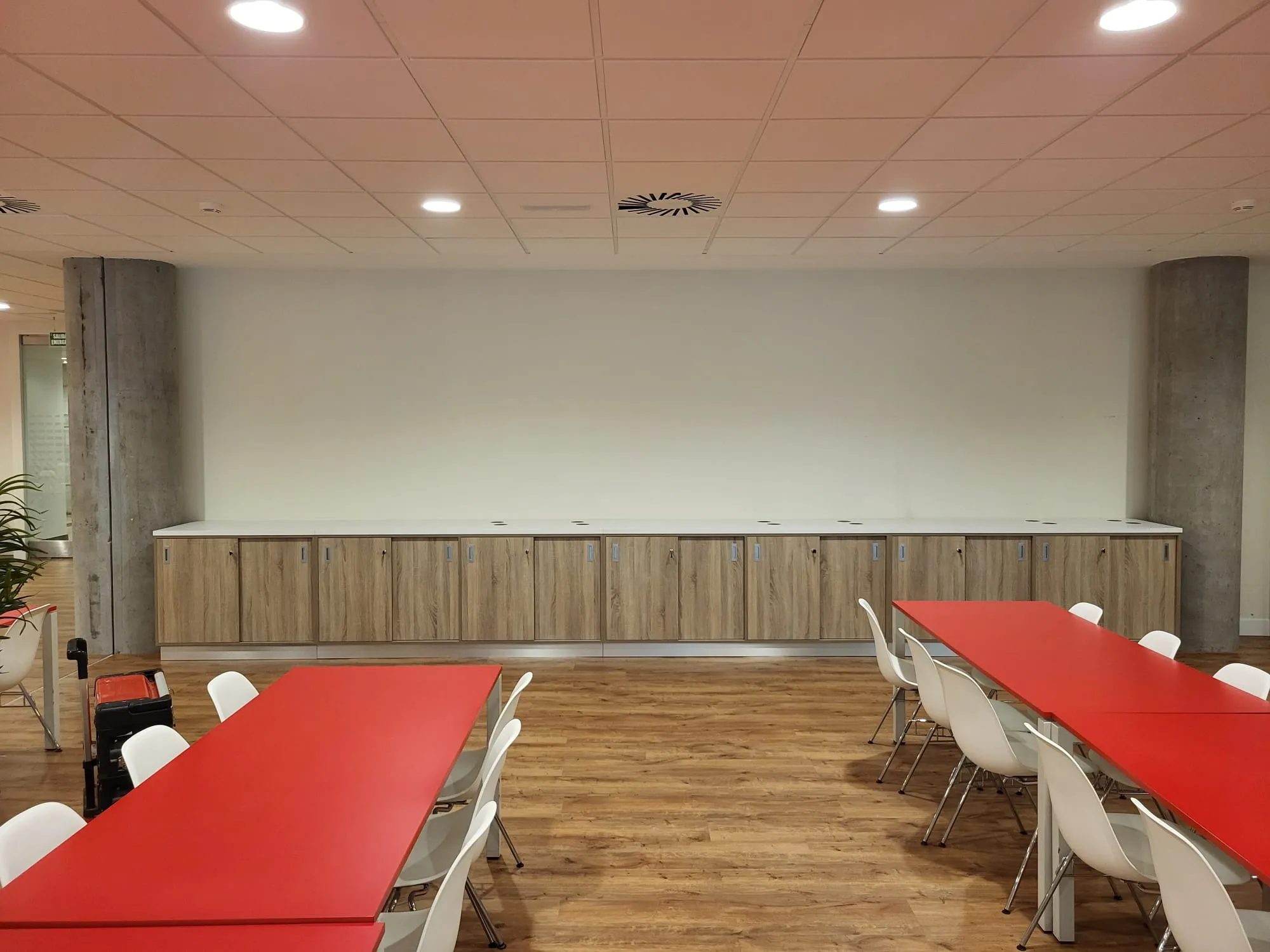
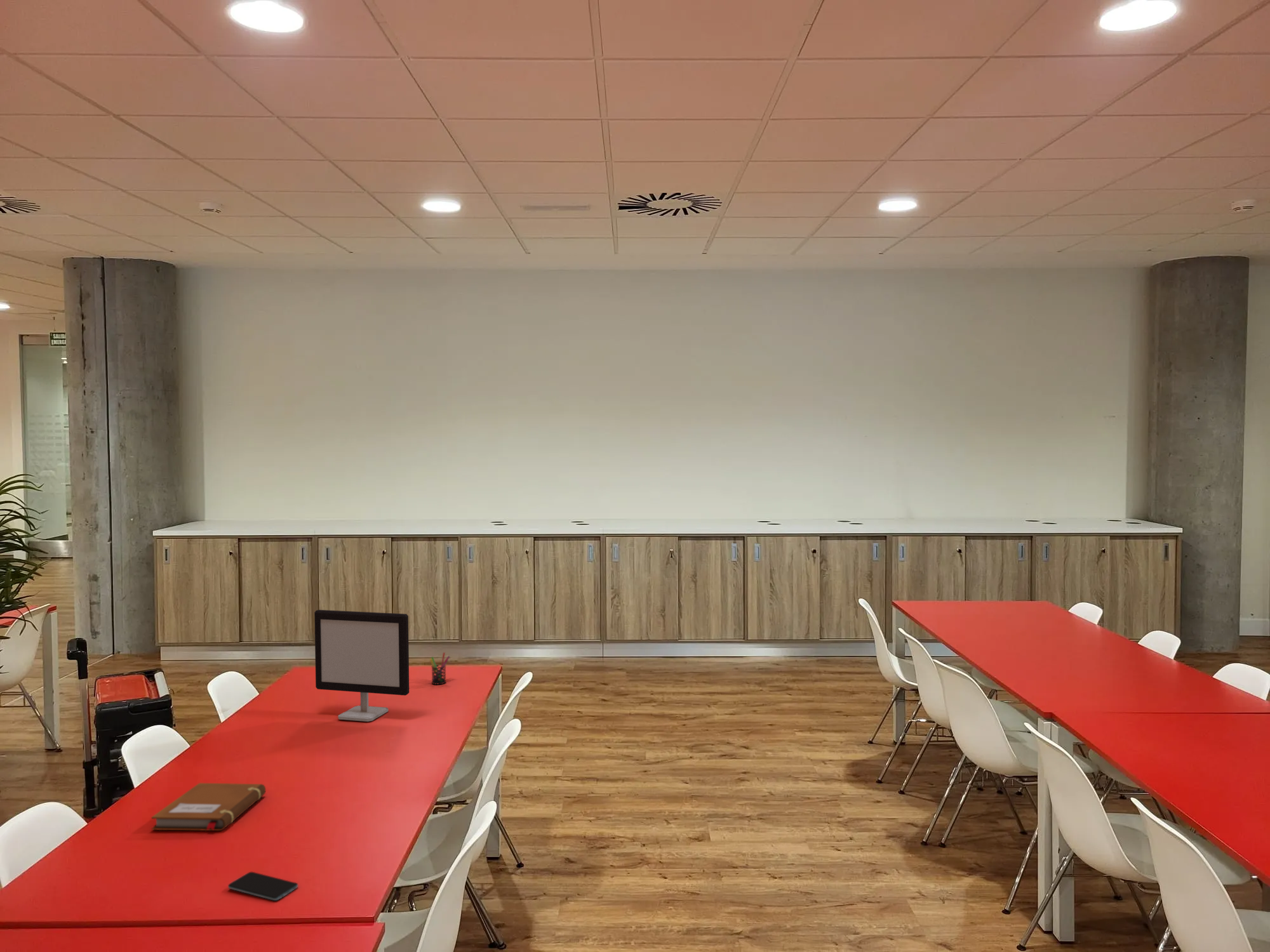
+ smartphone [227,871,298,901]
+ notebook [150,783,266,831]
+ computer monitor [314,609,410,722]
+ pen holder [429,652,450,685]
